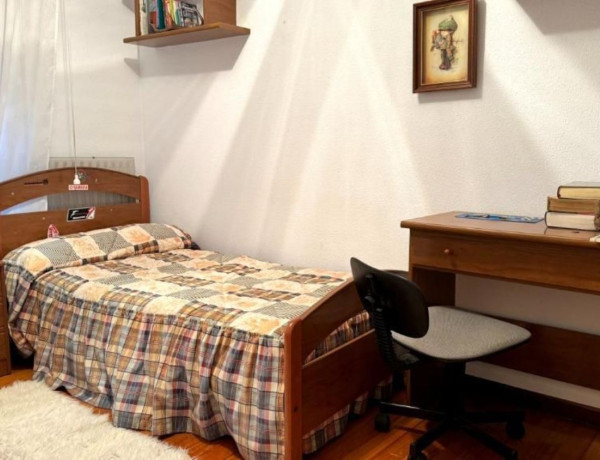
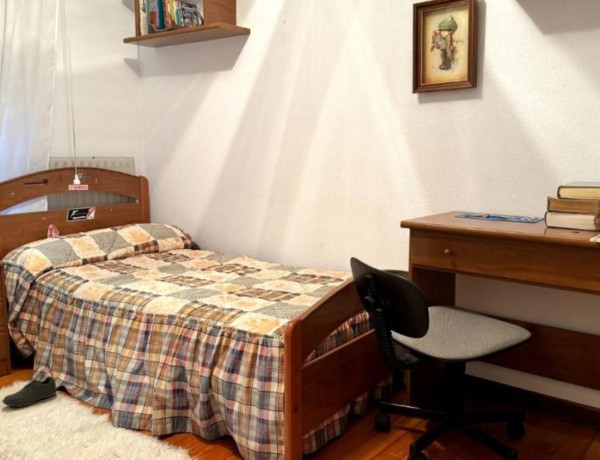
+ shoe [1,373,58,407]
